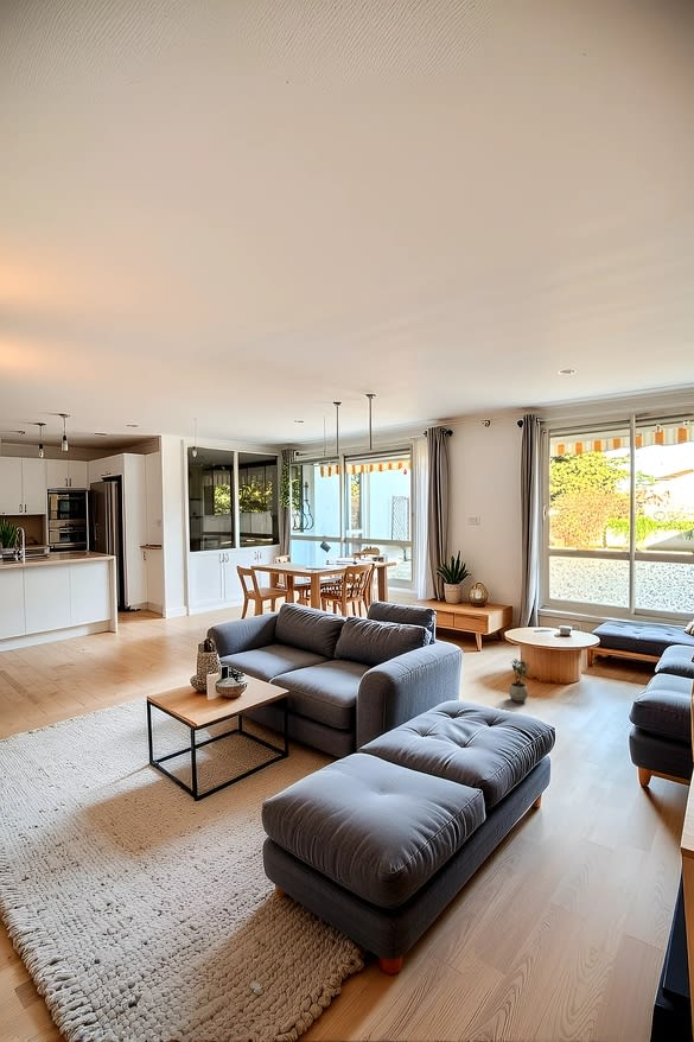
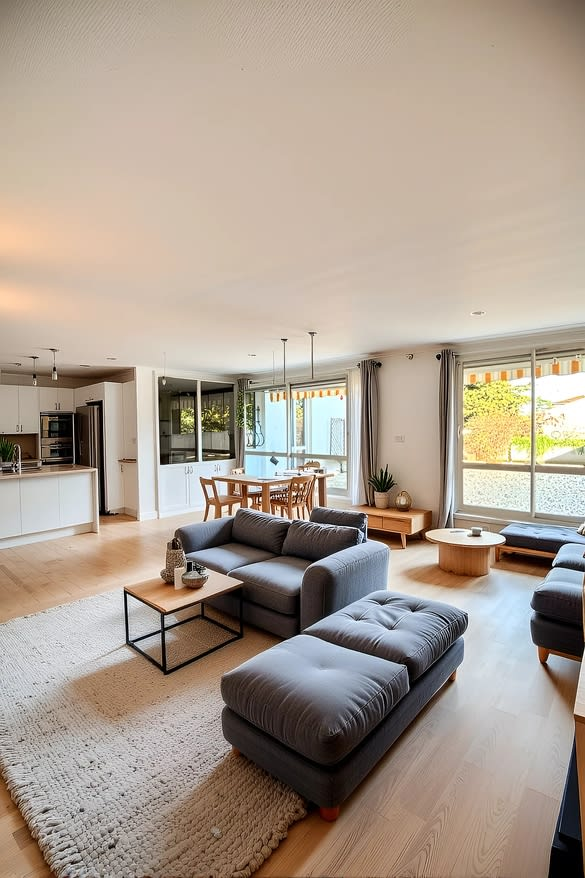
- potted plant [508,656,534,704]
